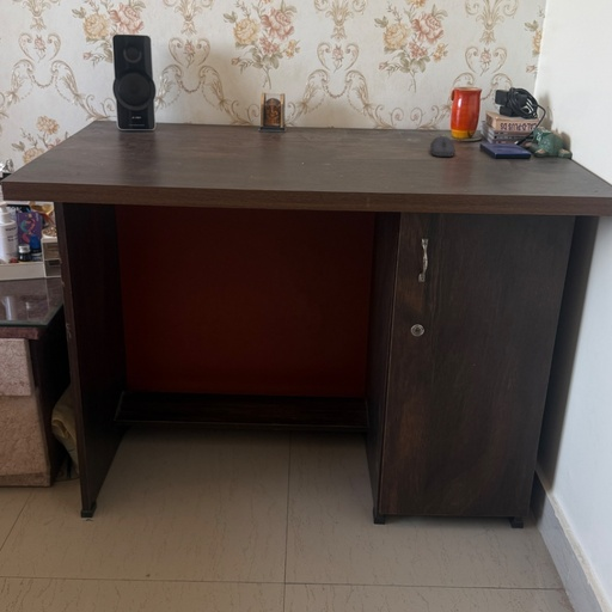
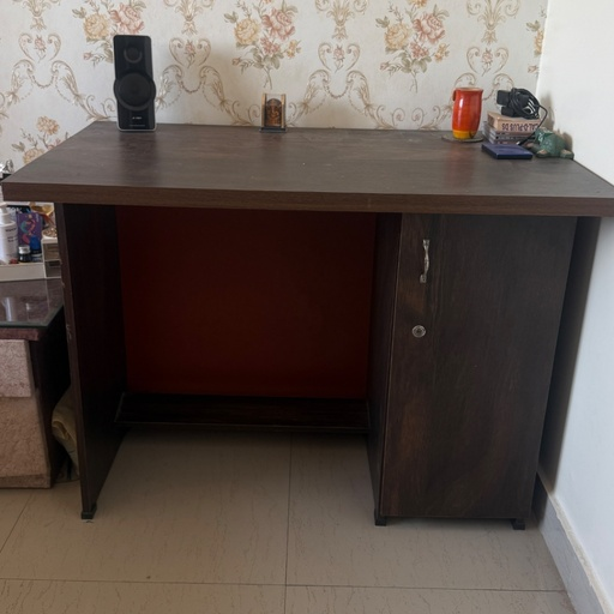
- computer mouse [429,135,457,158]
